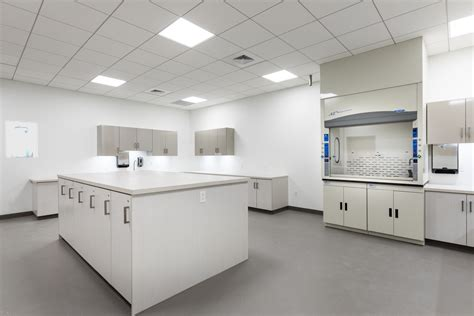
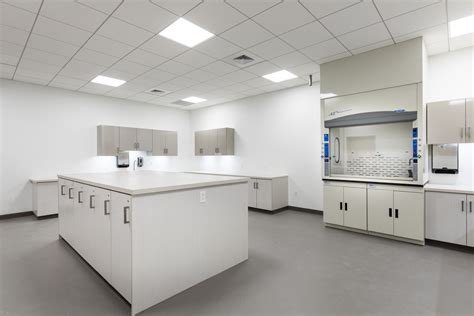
- wall art [5,120,38,158]
